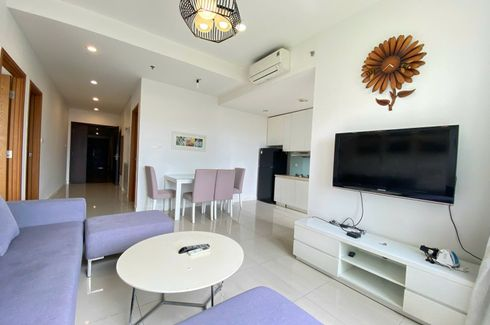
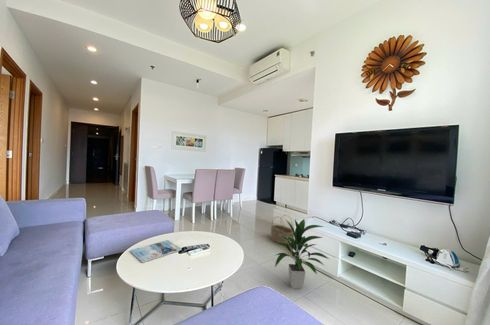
+ indoor plant [273,218,330,290]
+ wicker basket [270,214,294,247]
+ magazine [129,239,183,264]
